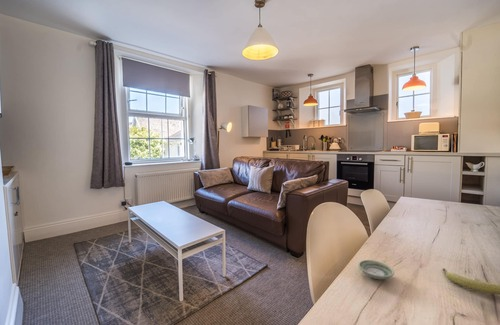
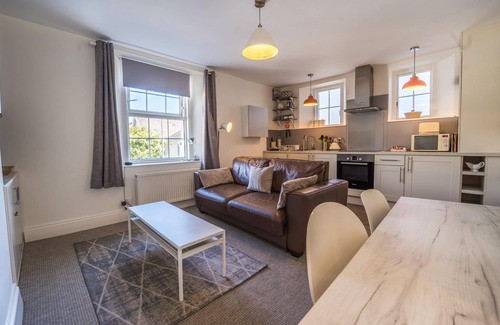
- fruit [441,267,500,296]
- saucer [357,259,395,280]
